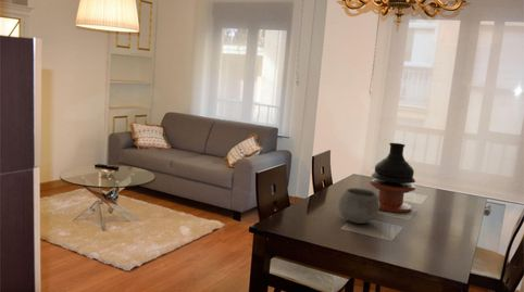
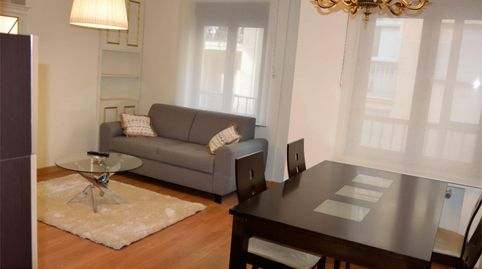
- vase [369,142,416,214]
- bowl [337,187,380,225]
